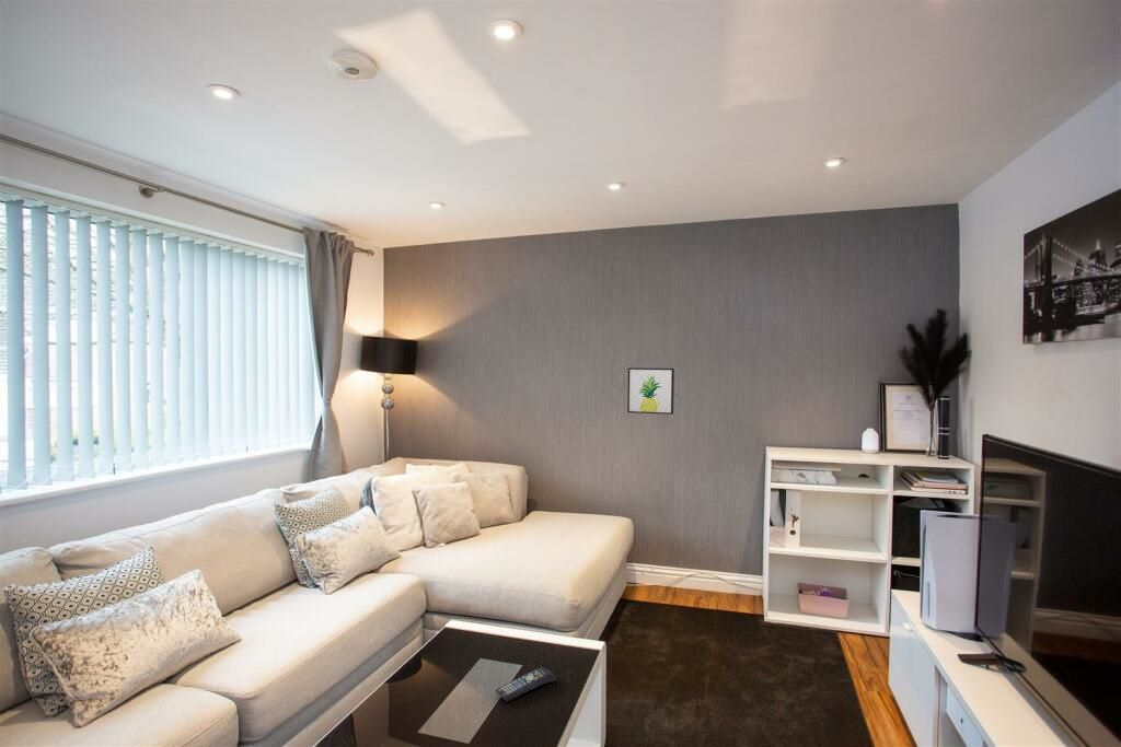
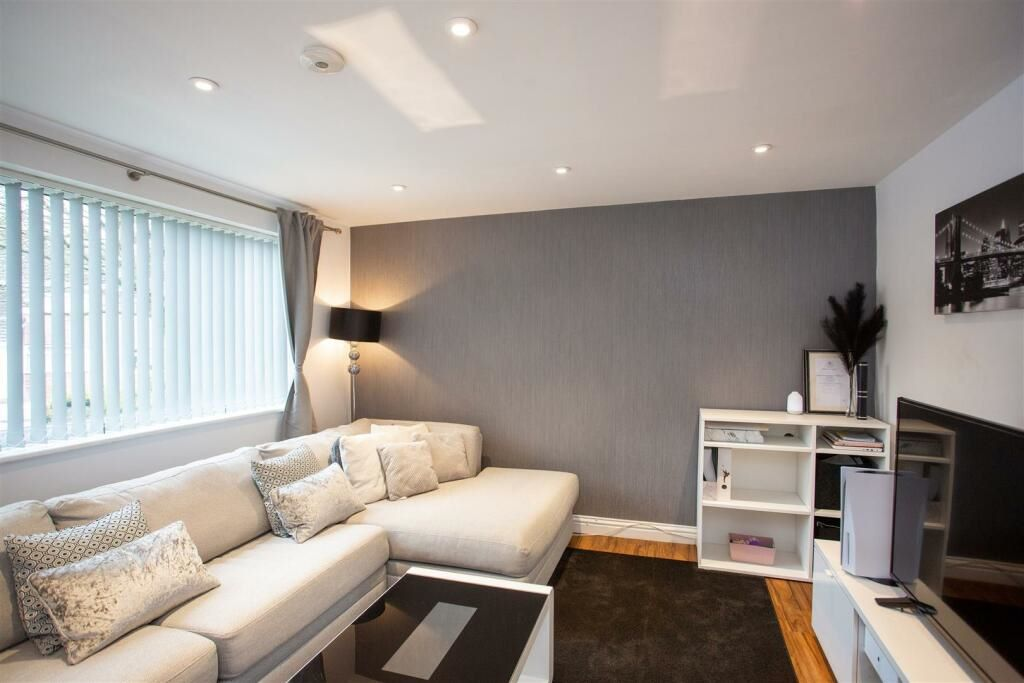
- remote control [494,666,558,702]
- wall art [626,366,675,416]
